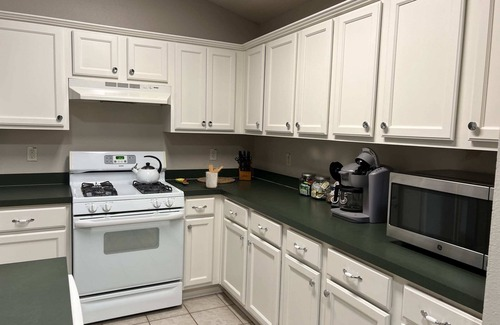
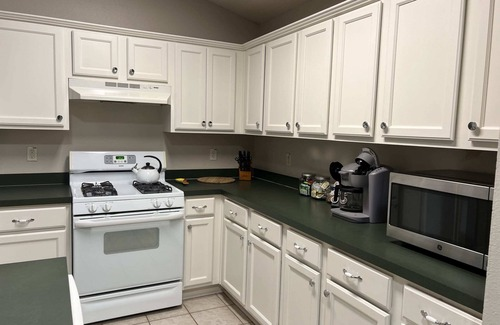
- utensil holder [205,164,224,189]
